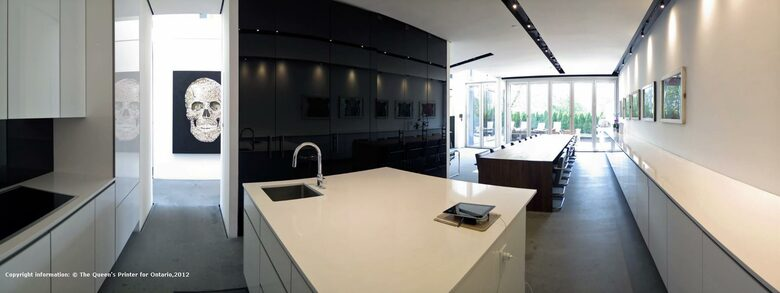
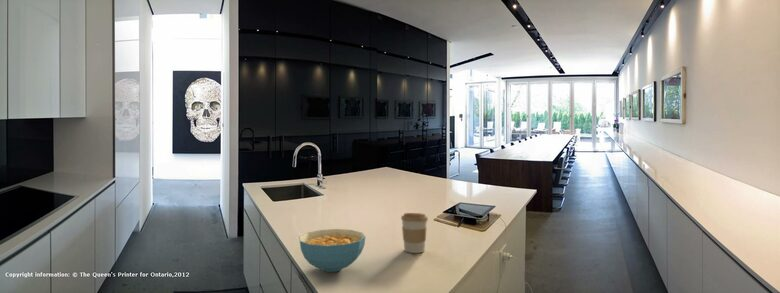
+ coffee cup [400,212,429,254]
+ cereal bowl [298,228,366,273]
